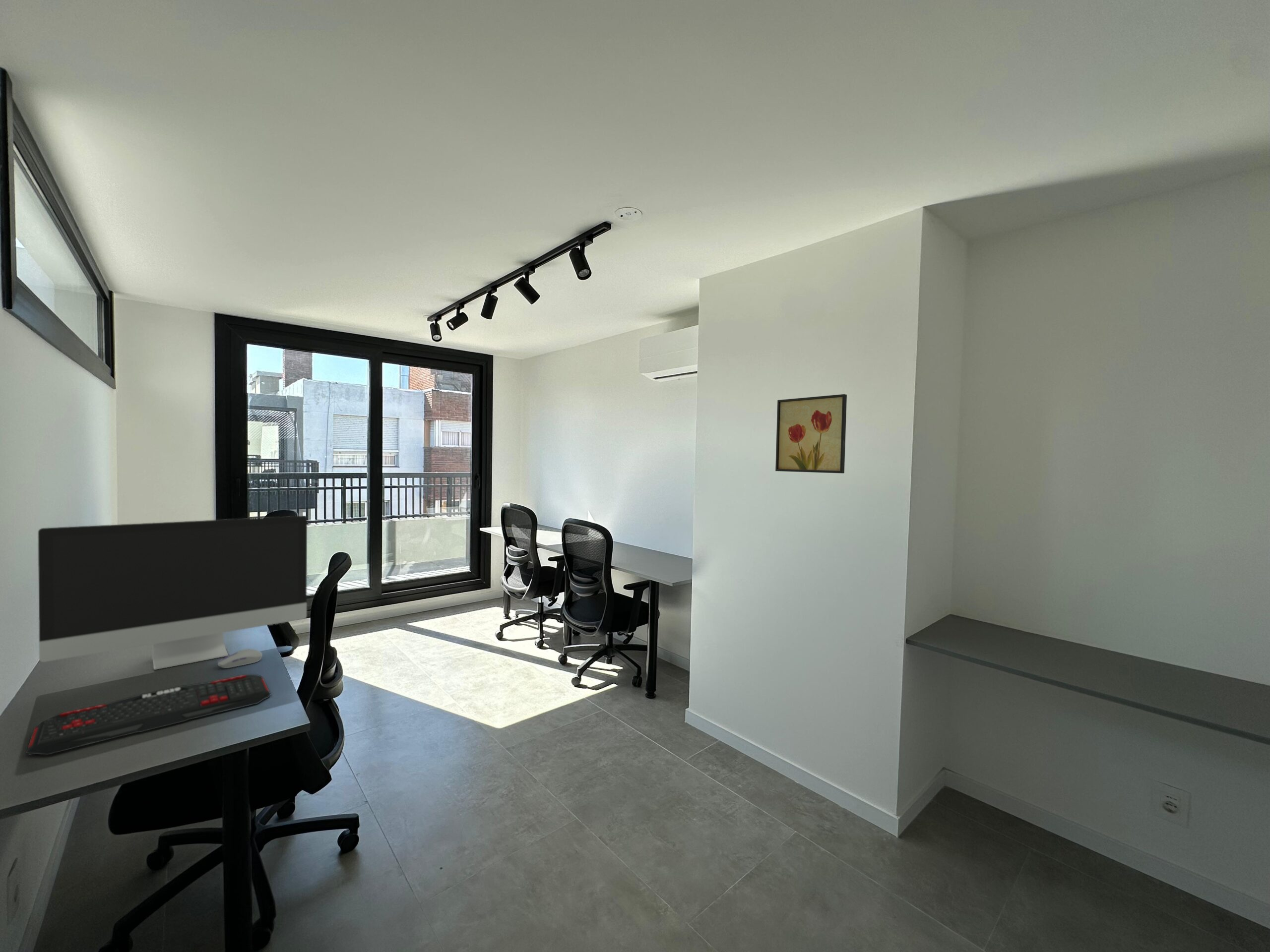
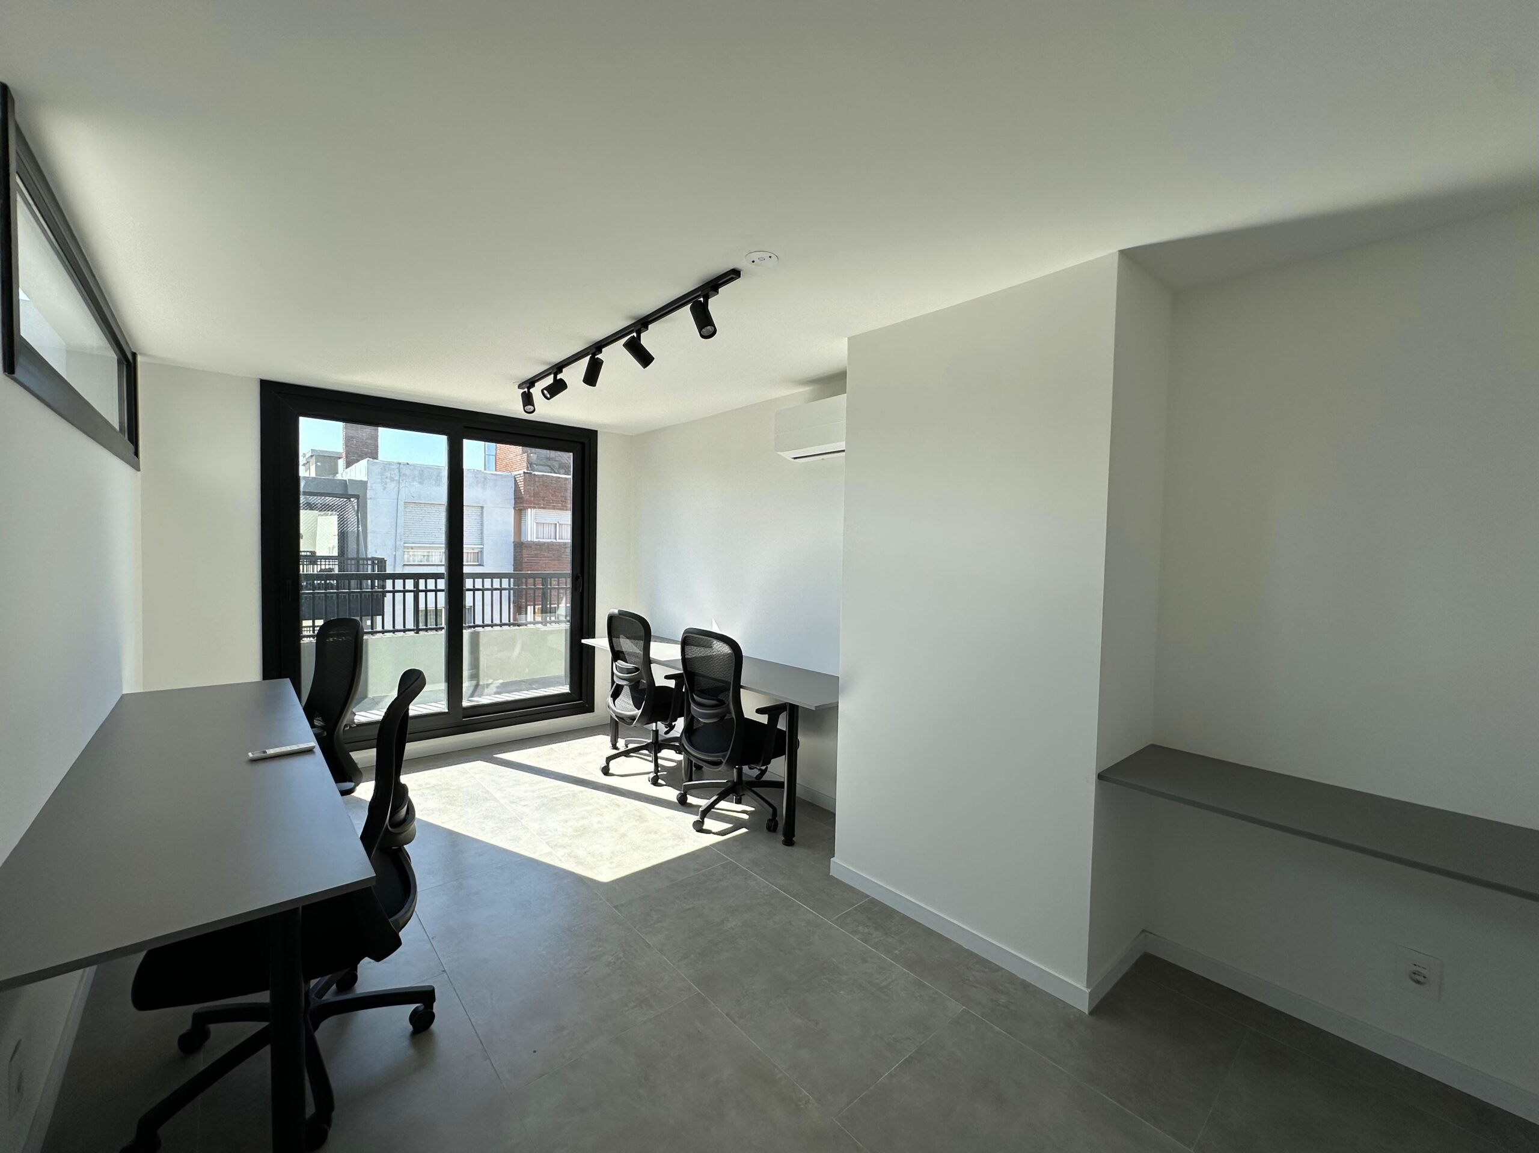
- computer monitor [38,515,308,670]
- computer mouse [217,649,263,669]
- keyboard [25,674,271,756]
- wall art [775,394,847,474]
